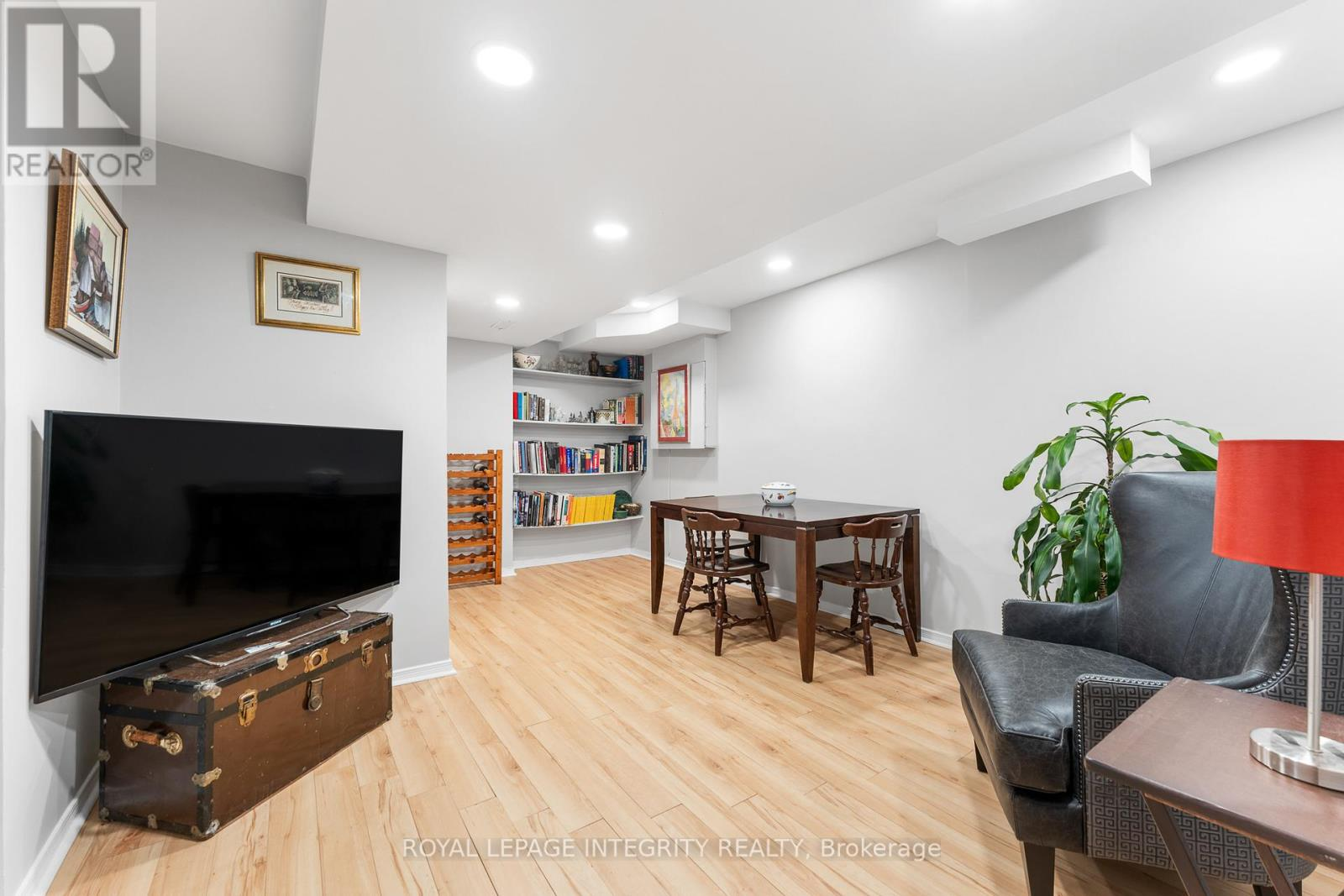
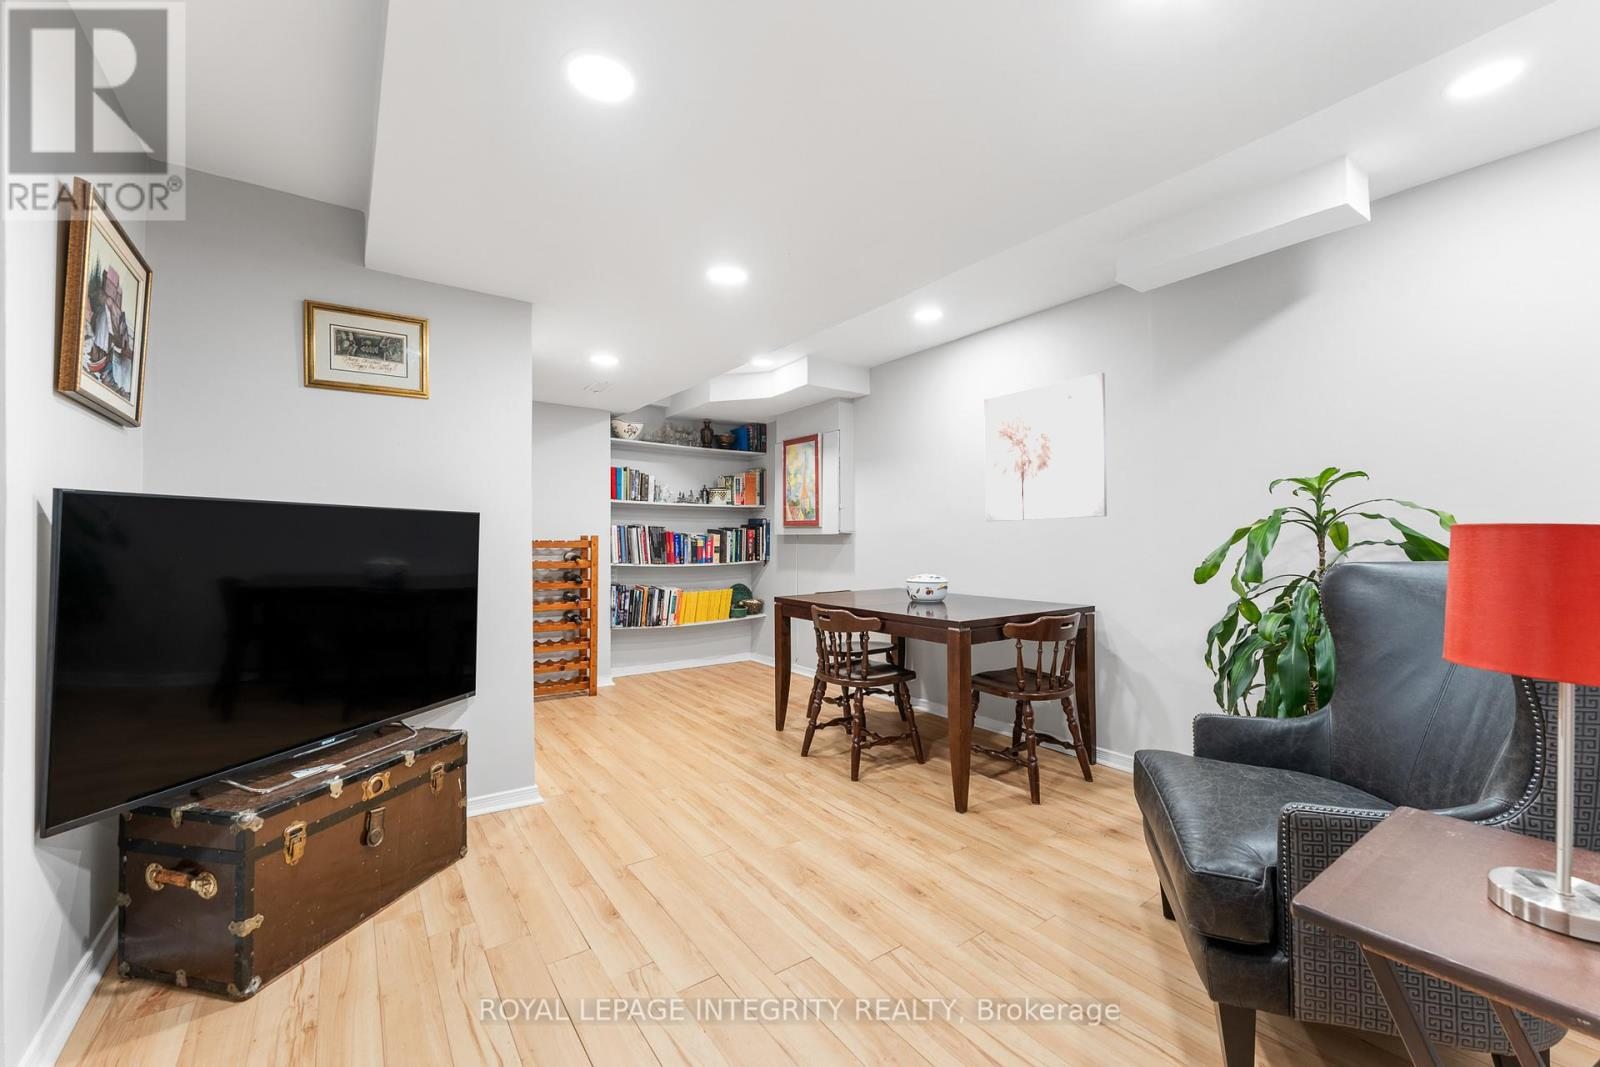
+ wall art [983,372,1108,522]
